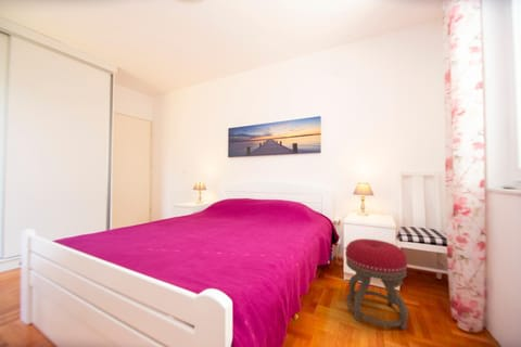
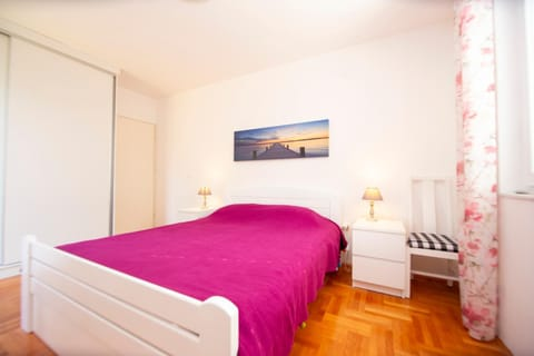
- stool [344,237,409,331]
